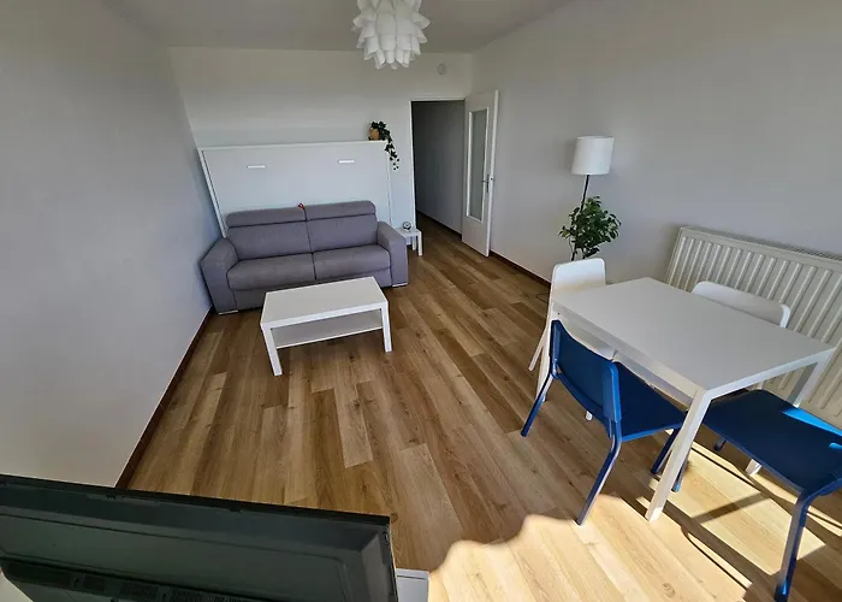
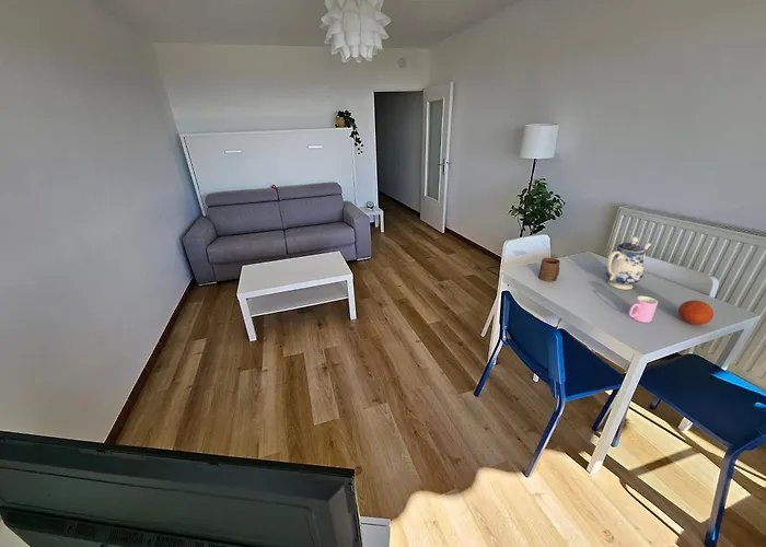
+ cup [537,256,561,282]
+ cup [628,295,659,324]
+ fruit [677,299,715,326]
+ teapot [604,235,652,291]
